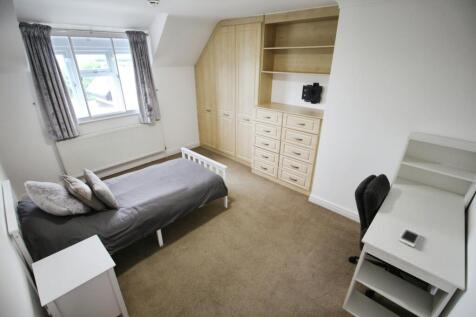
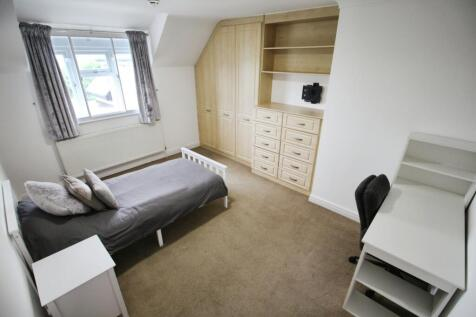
- cell phone [397,227,422,248]
